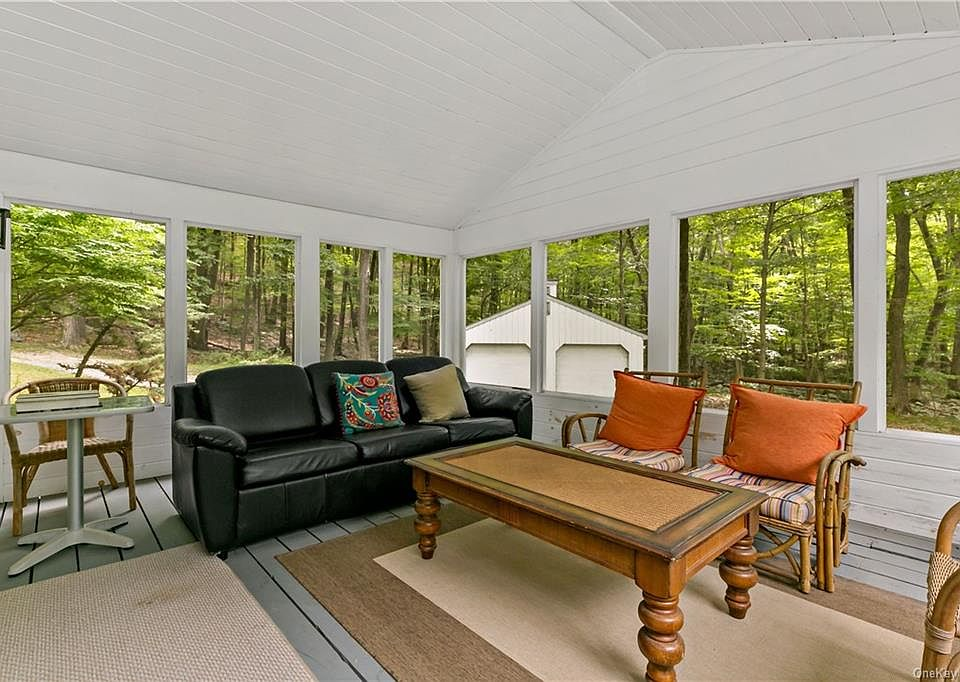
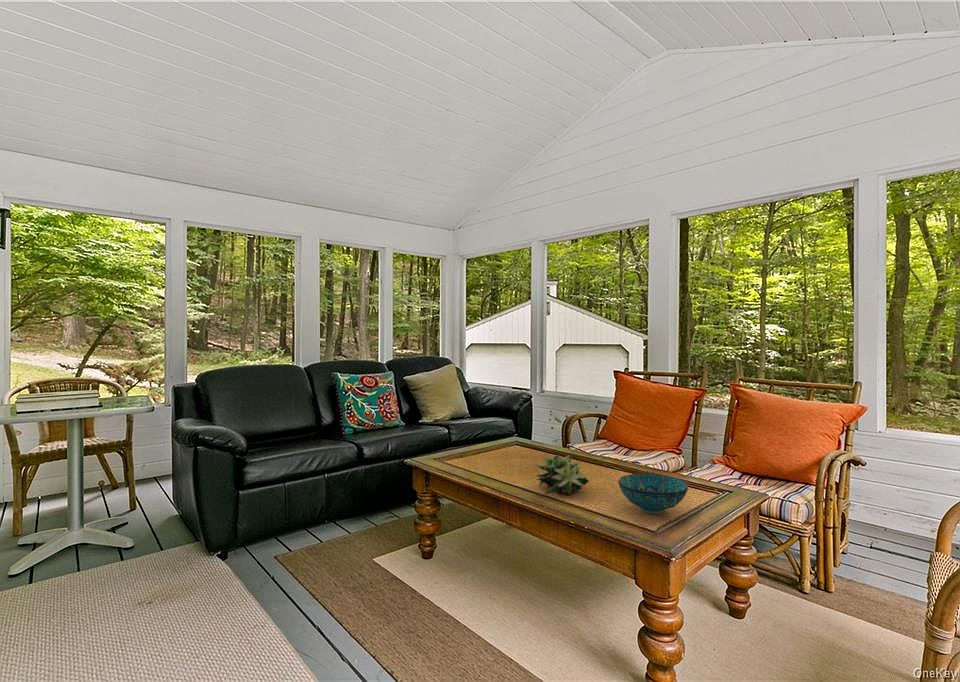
+ succulent plant [535,454,590,496]
+ decorative bowl [617,473,689,514]
